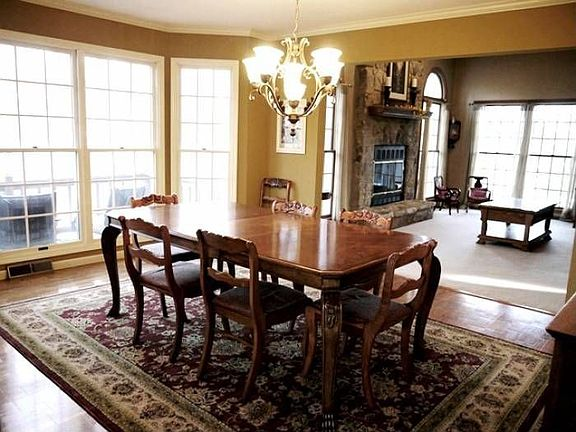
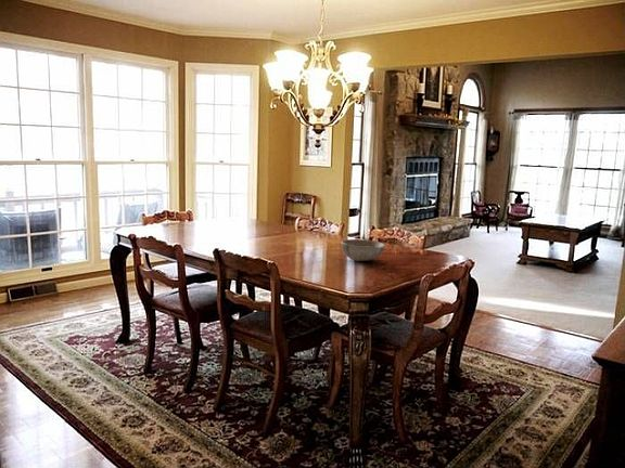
+ bowl [340,238,385,262]
